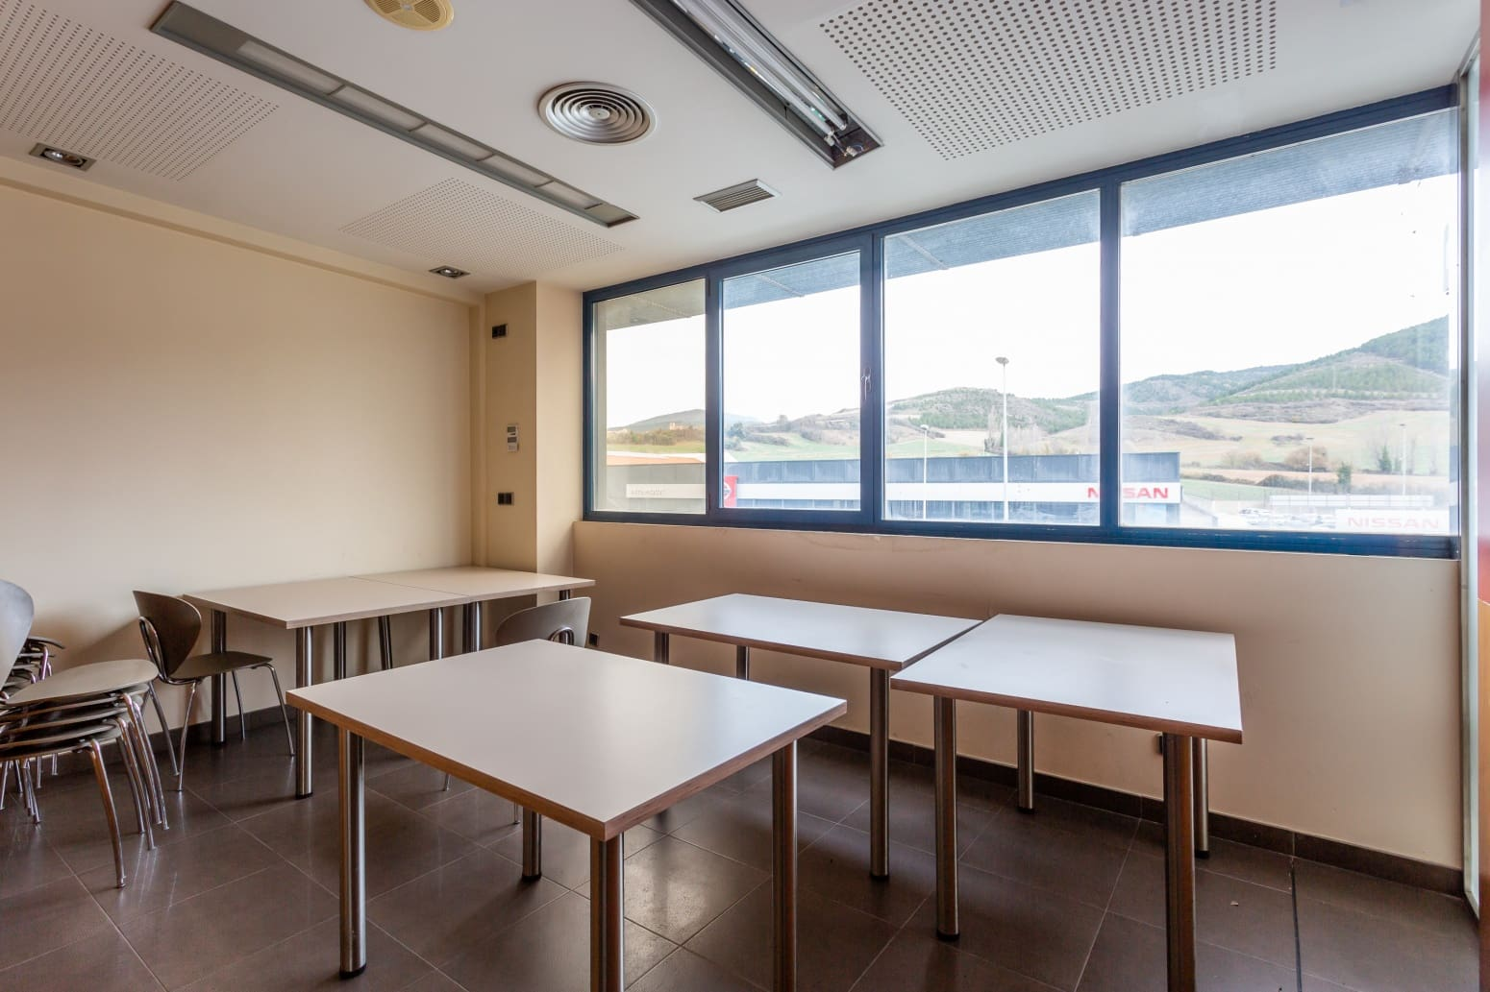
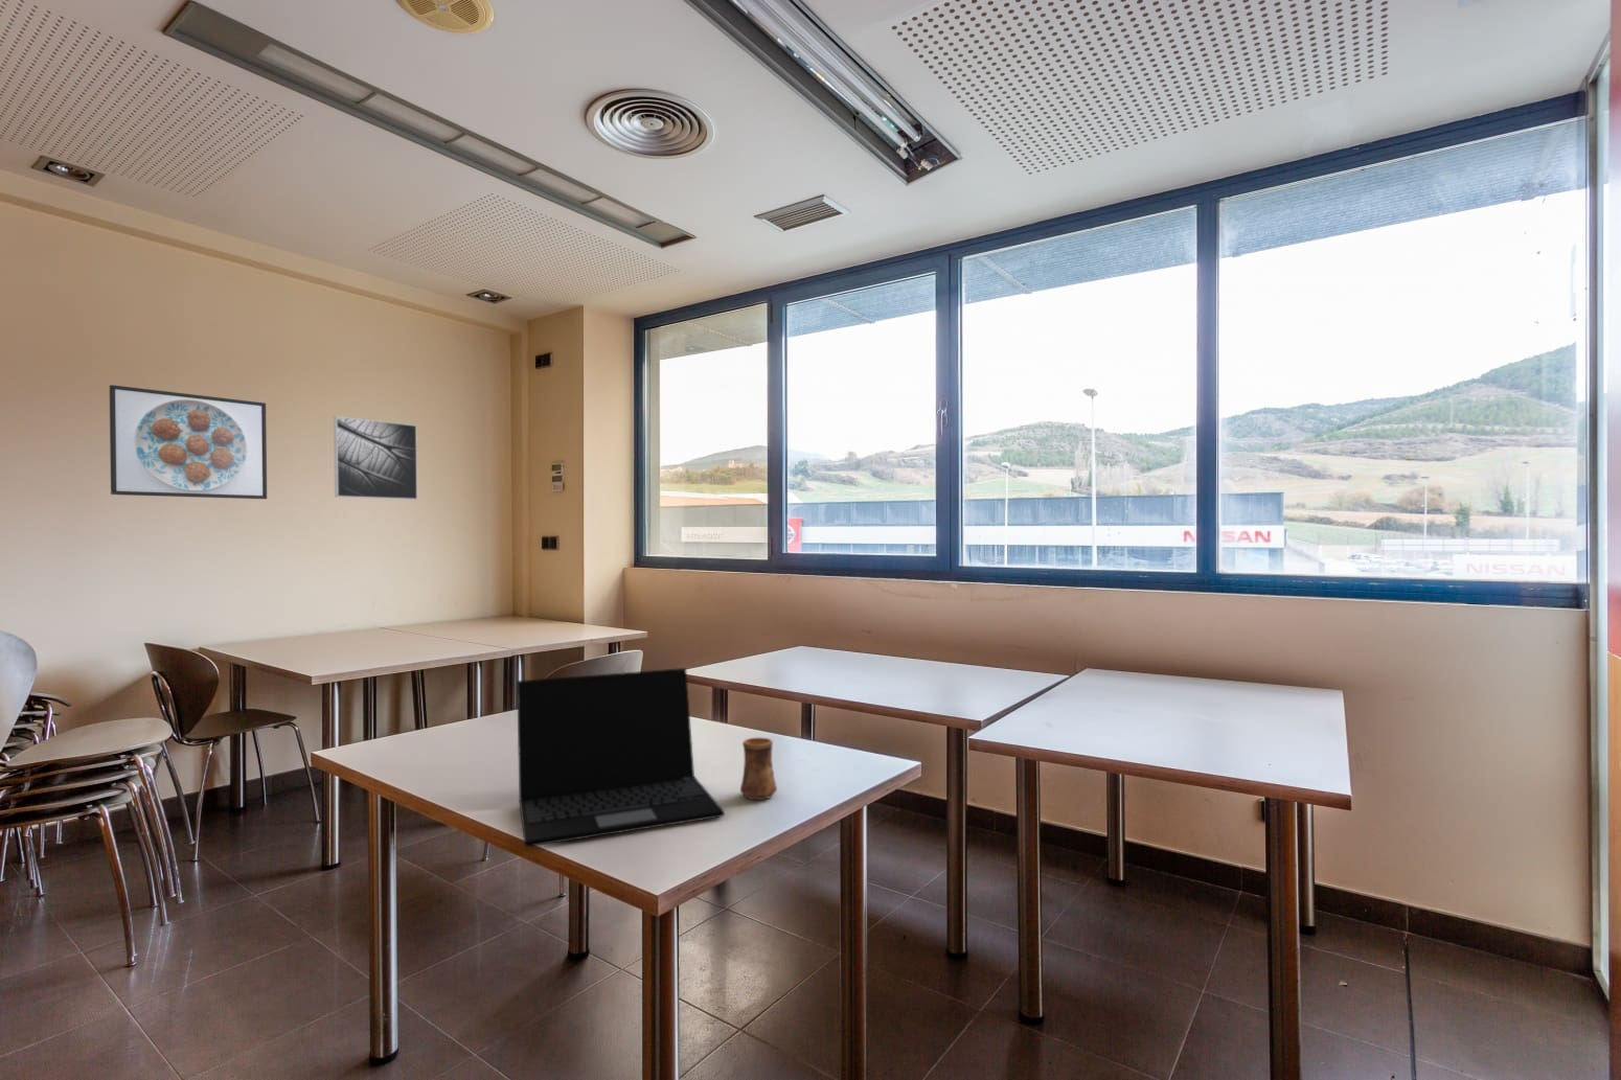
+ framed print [107,383,268,500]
+ cup [739,738,779,800]
+ laptop [516,667,726,847]
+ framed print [333,415,418,500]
